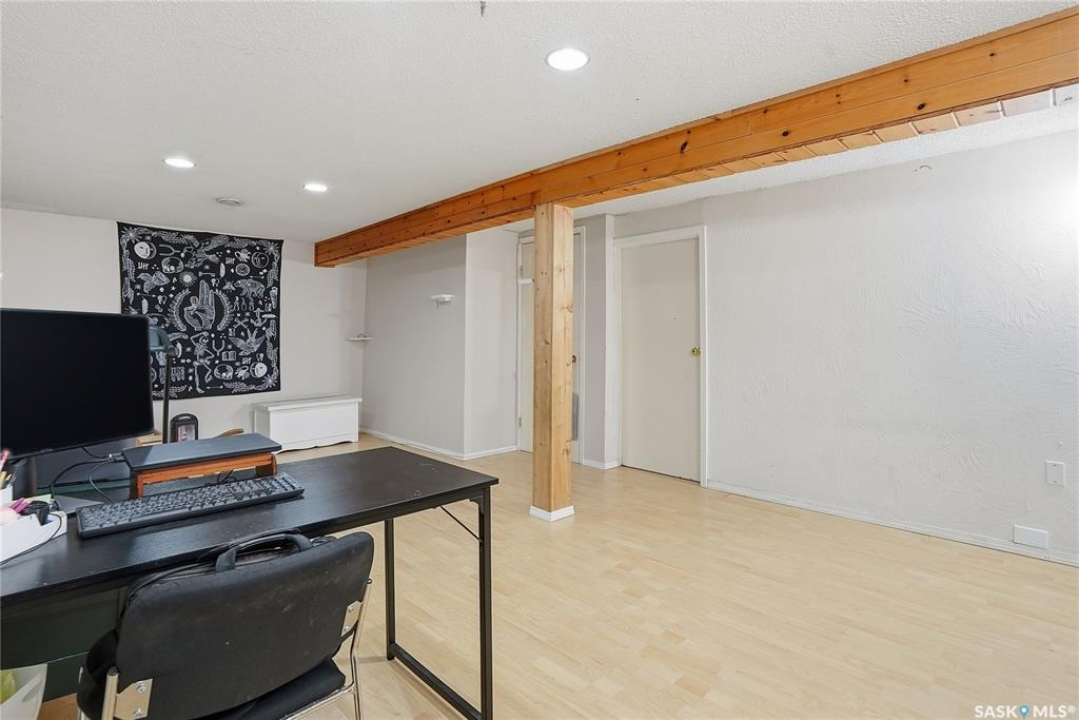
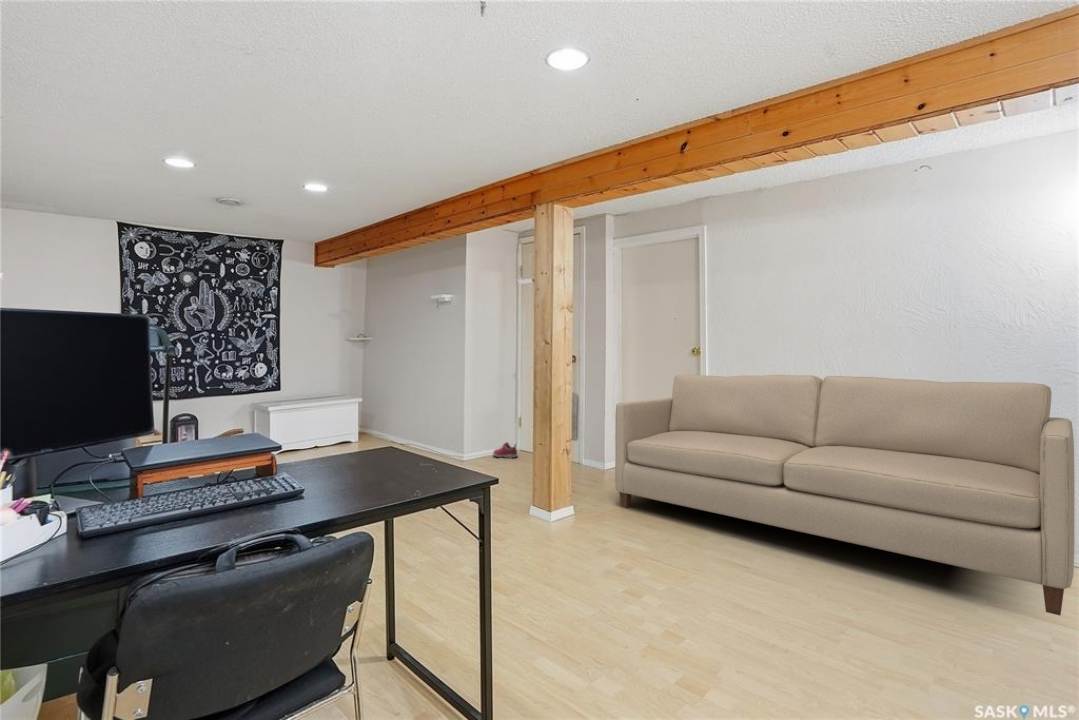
+ sofa [614,374,1075,617]
+ shoe [492,441,519,460]
